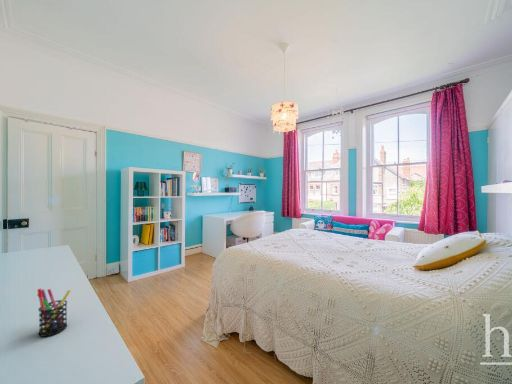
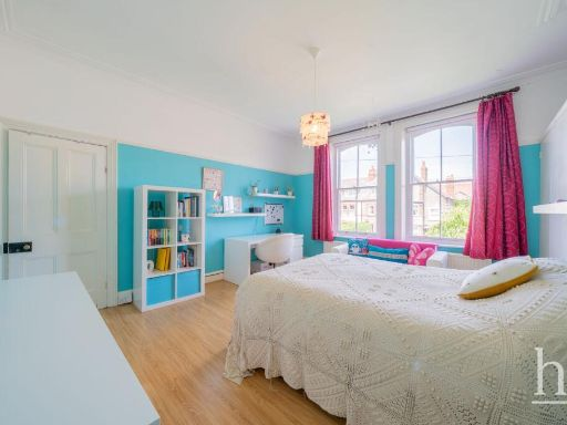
- pen holder [36,288,72,338]
